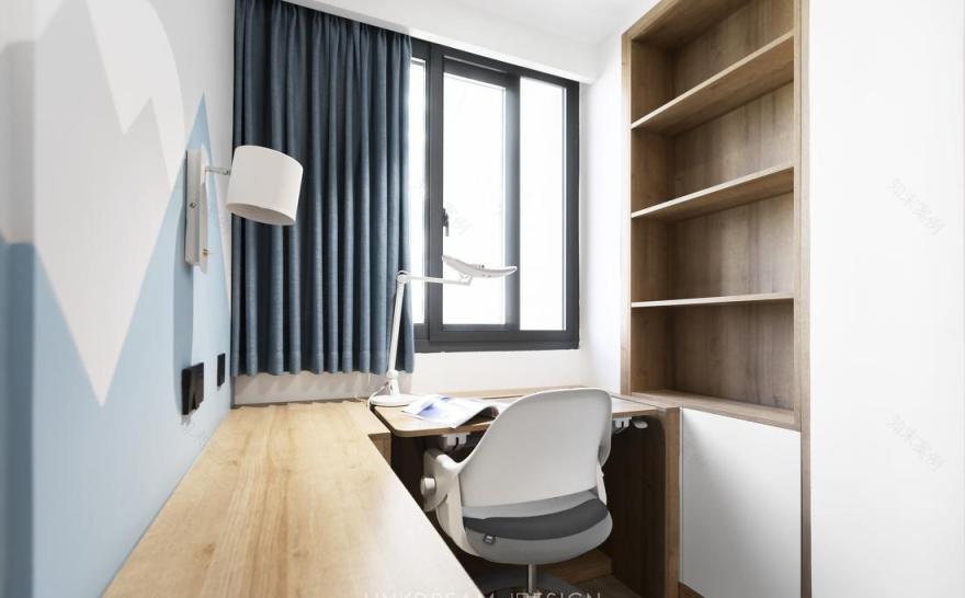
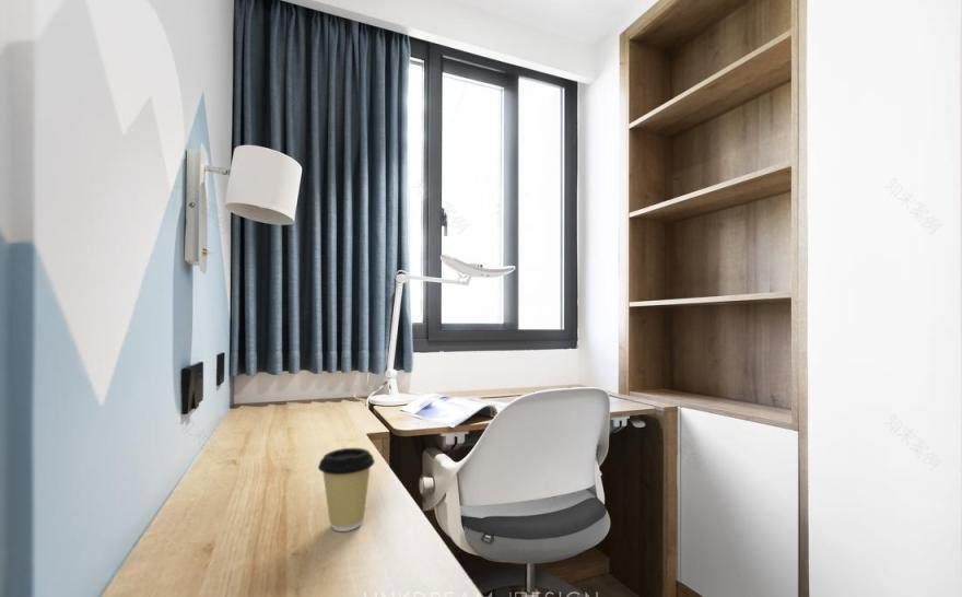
+ coffee cup [317,447,376,532]
